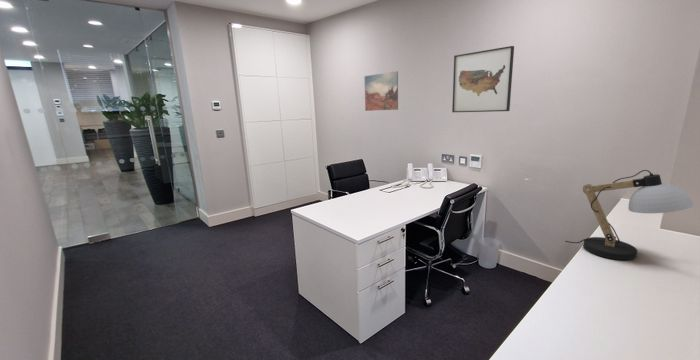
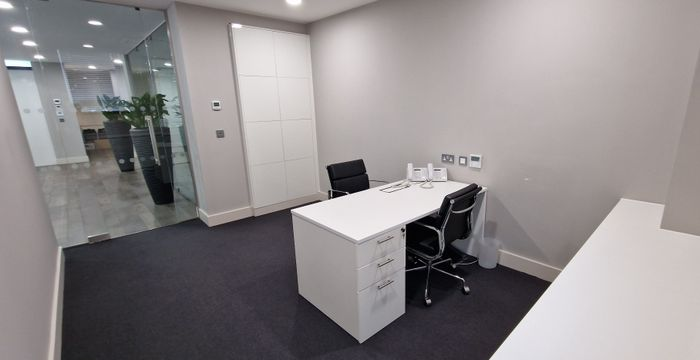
- wall art [363,70,399,112]
- wall art [451,45,515,113]
- desk lamp [564,169,695,261]
